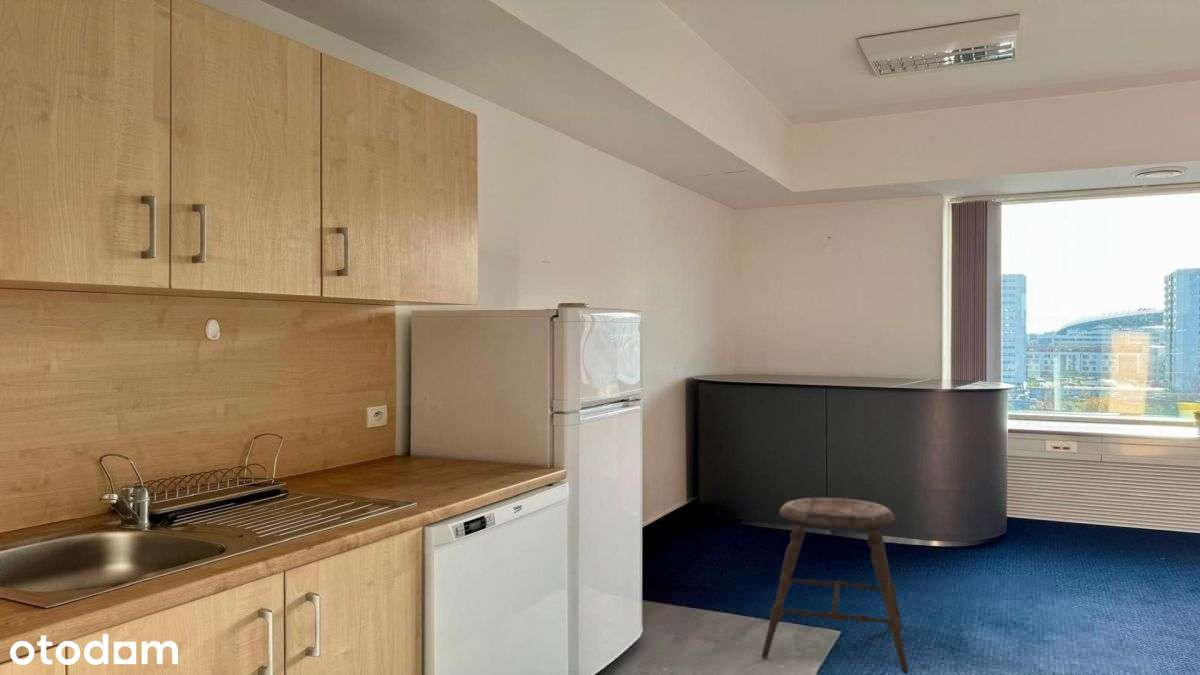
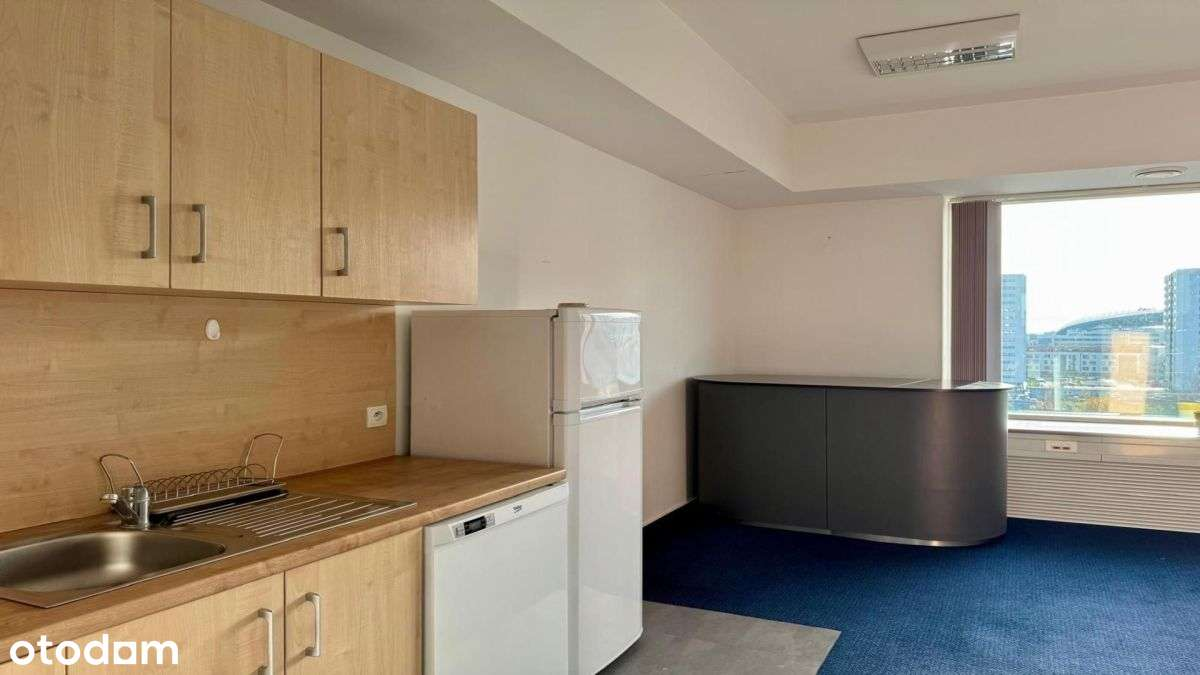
- stool [760,497,910,675]
